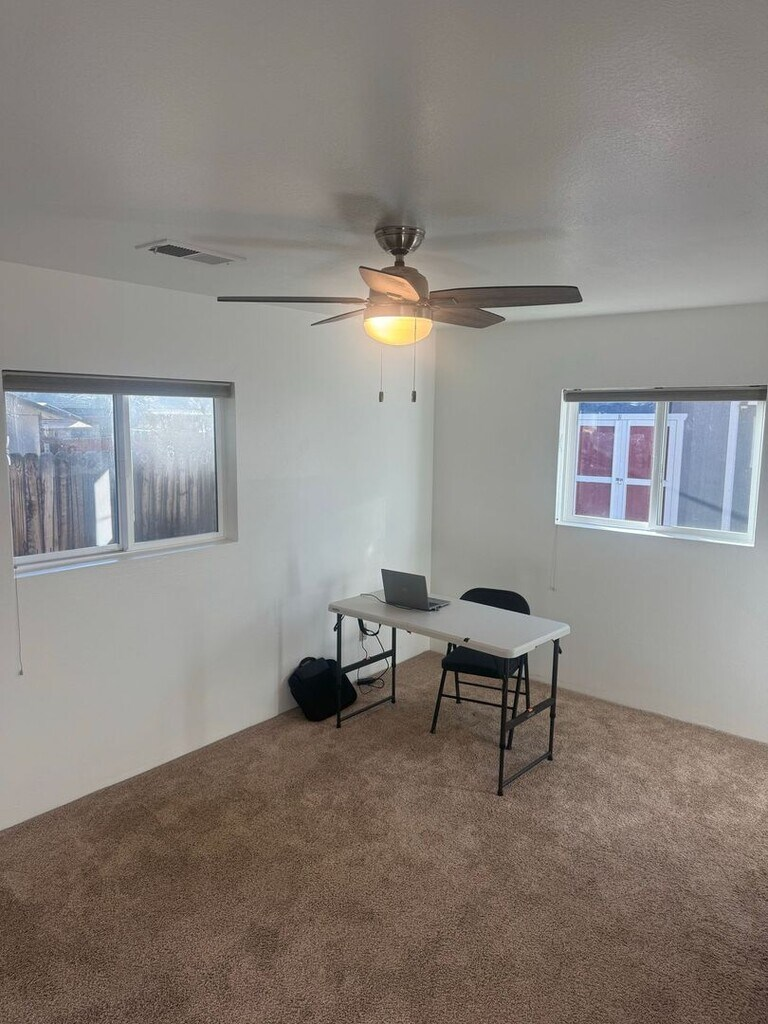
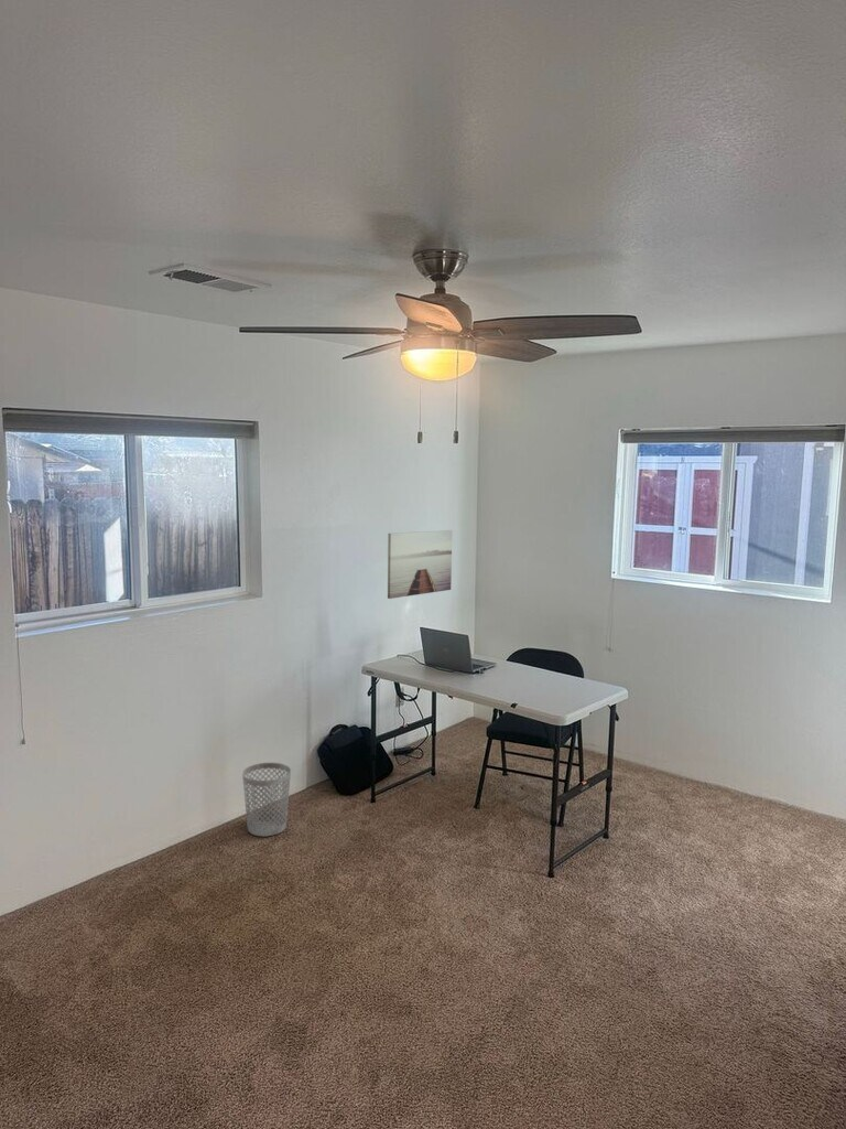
+ wastebasket [241,762,292,837]
+ wall art [387,529,453,600]
